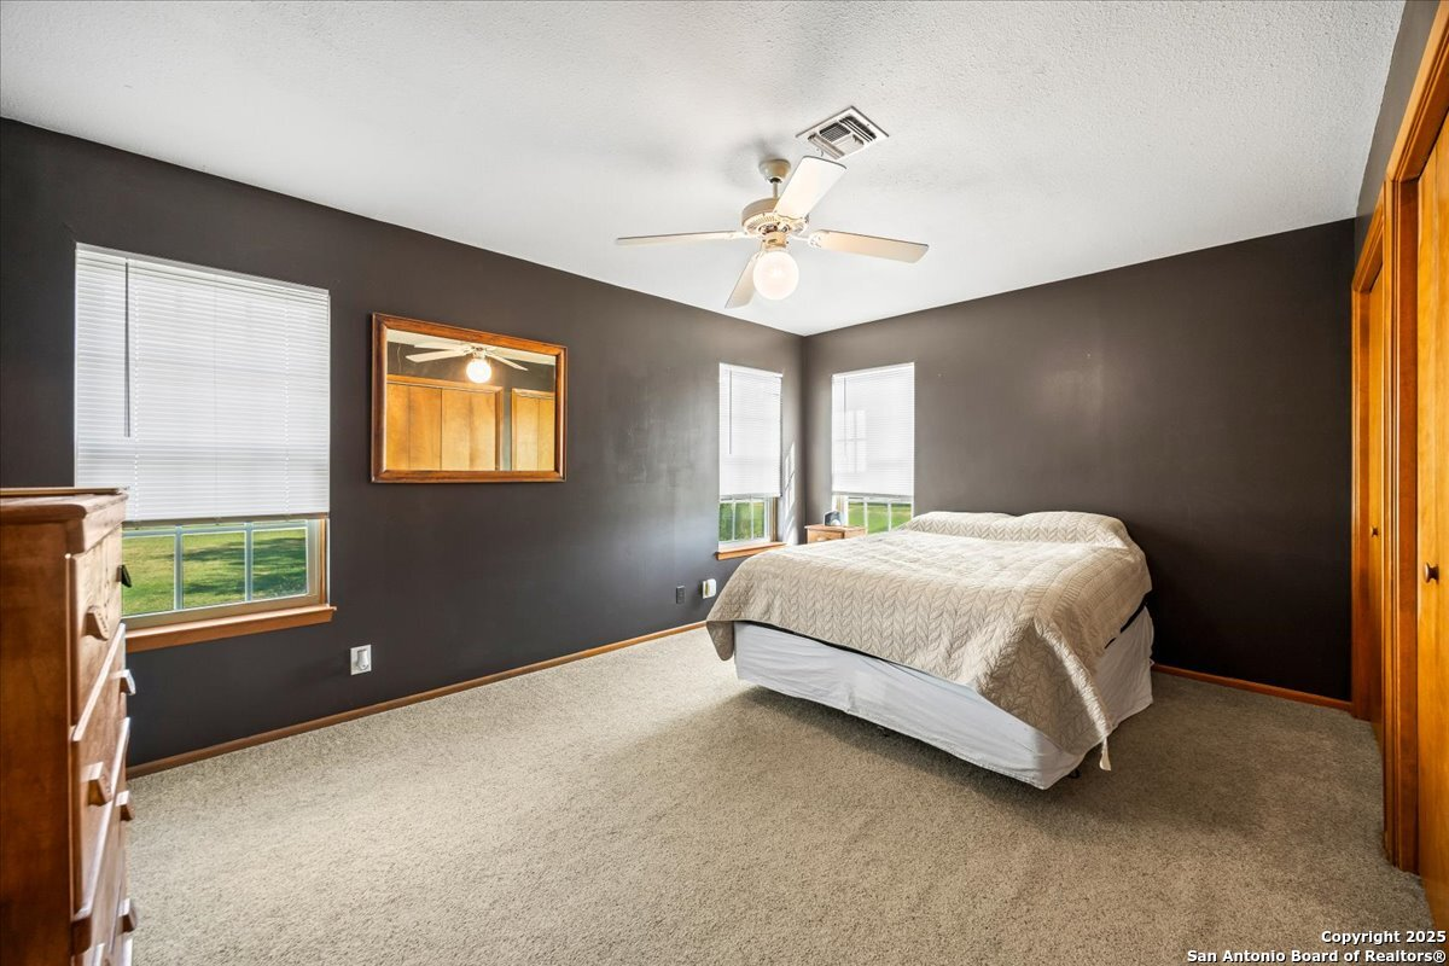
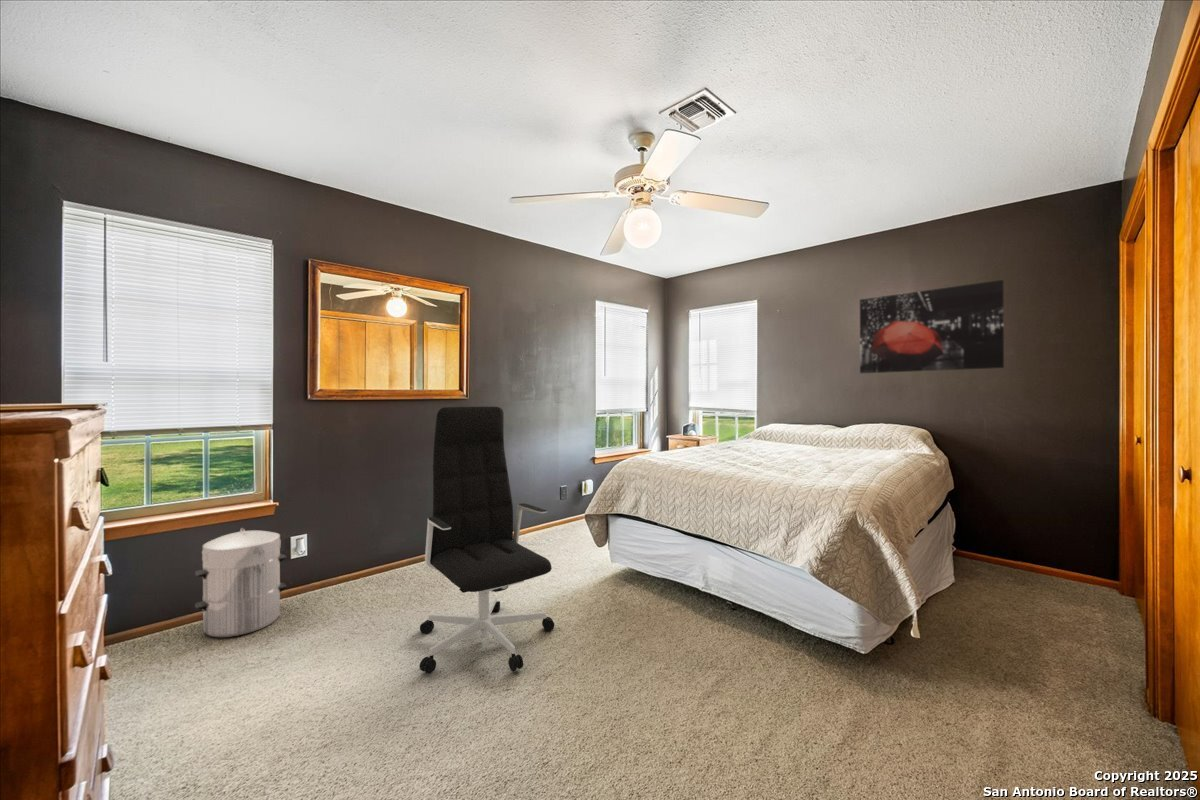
+ waste bin [194,527,287,638]
+ wall art [859,279,1005,374]
+ office chair [419,406,555,675]
